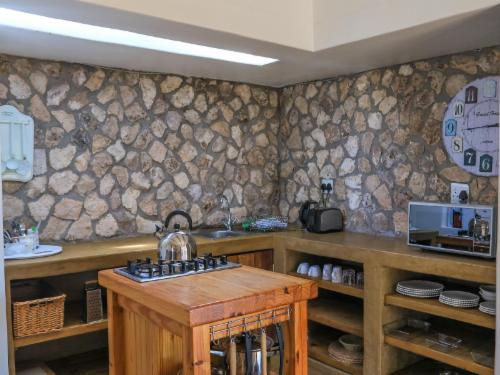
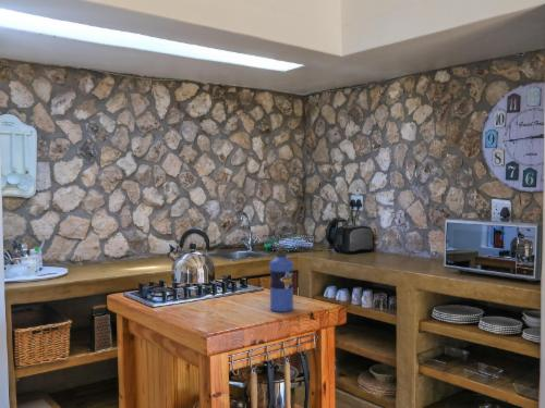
+ water bottle [268,245,294,313]
